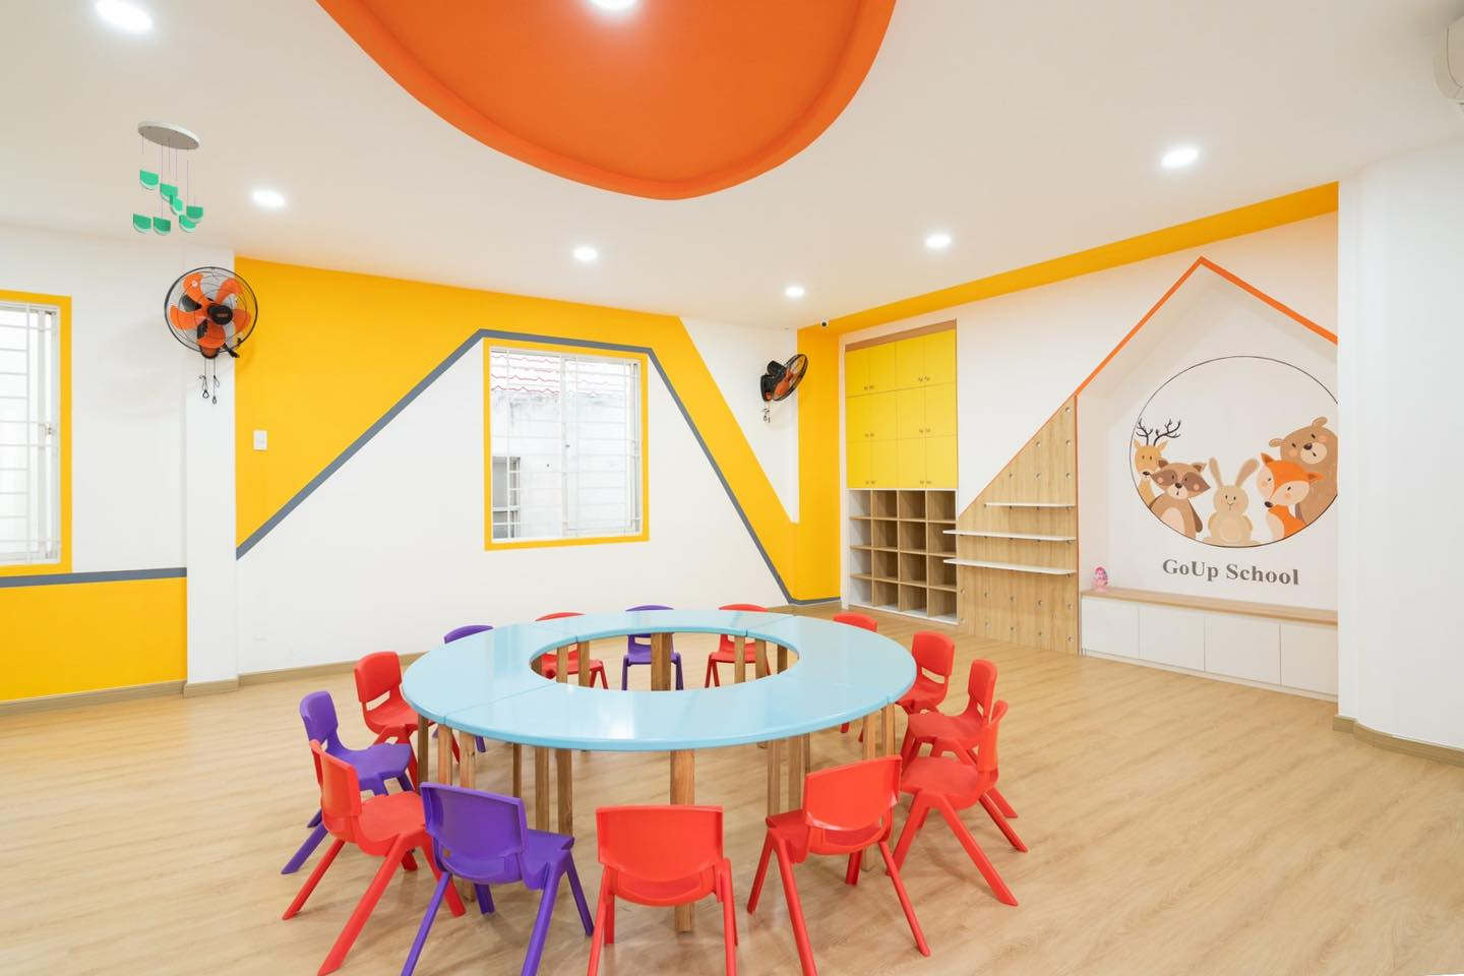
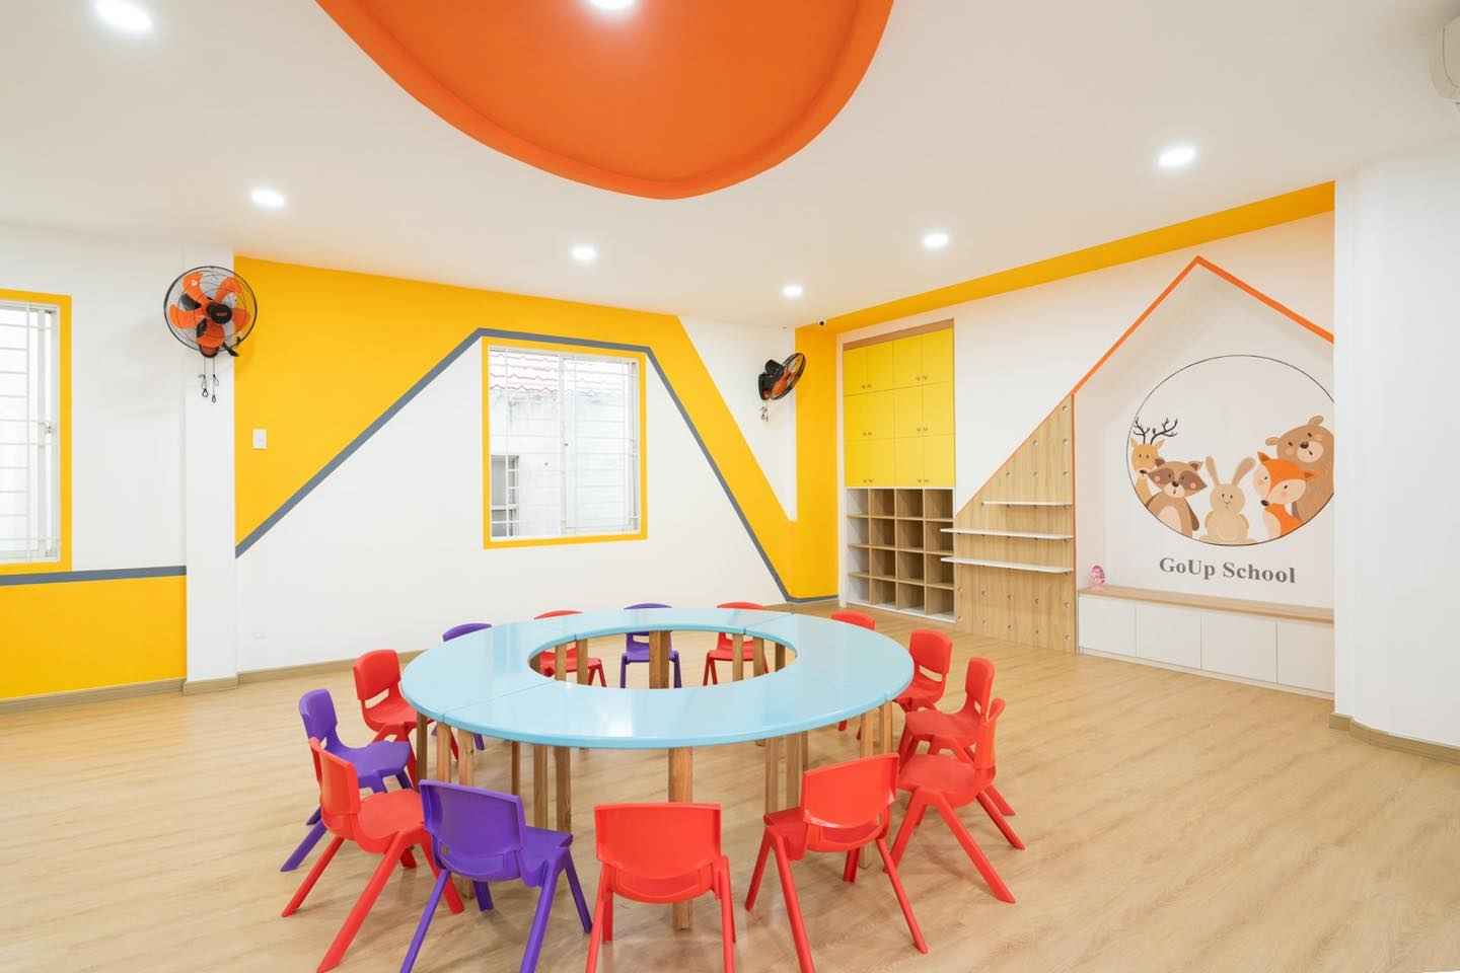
- ceiling mobile [132,120,205,236]
